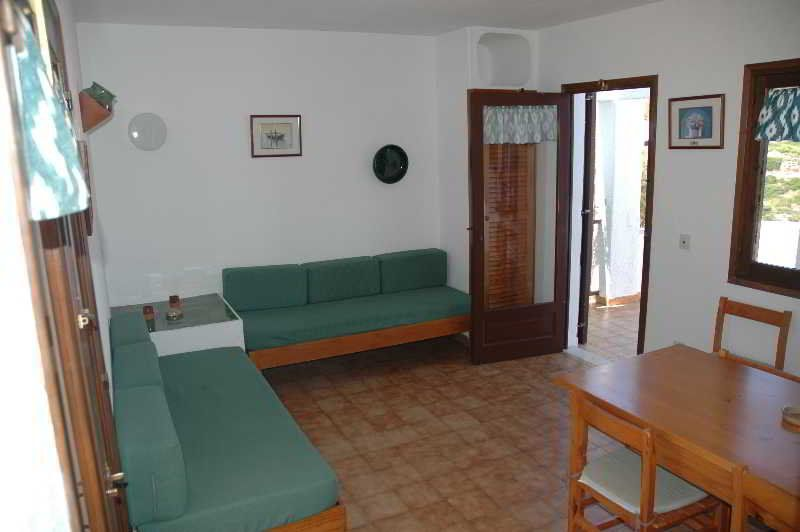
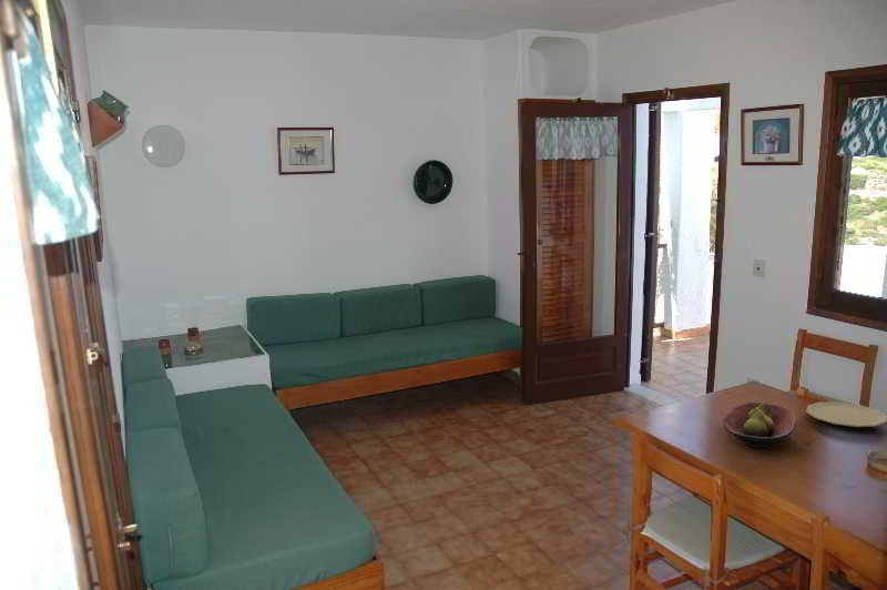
+ fruit bowl [722,401,797,449]
+ plate [805,400,887,428]
